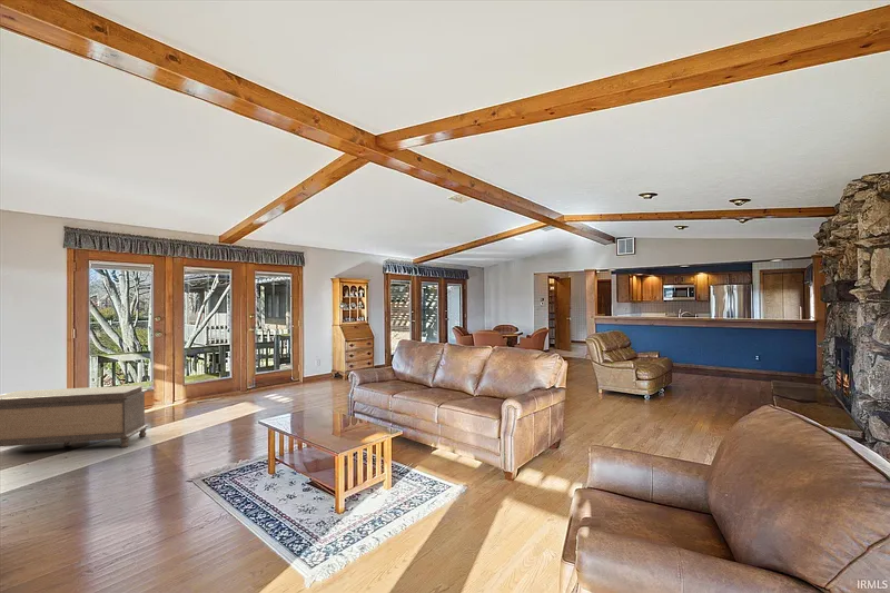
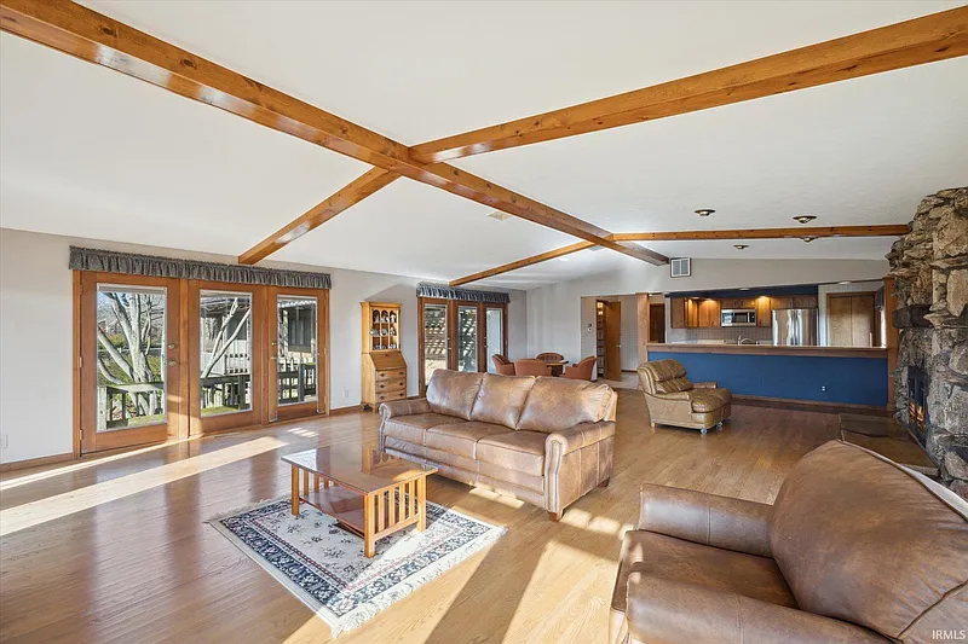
- bench [0,384,150,448]
